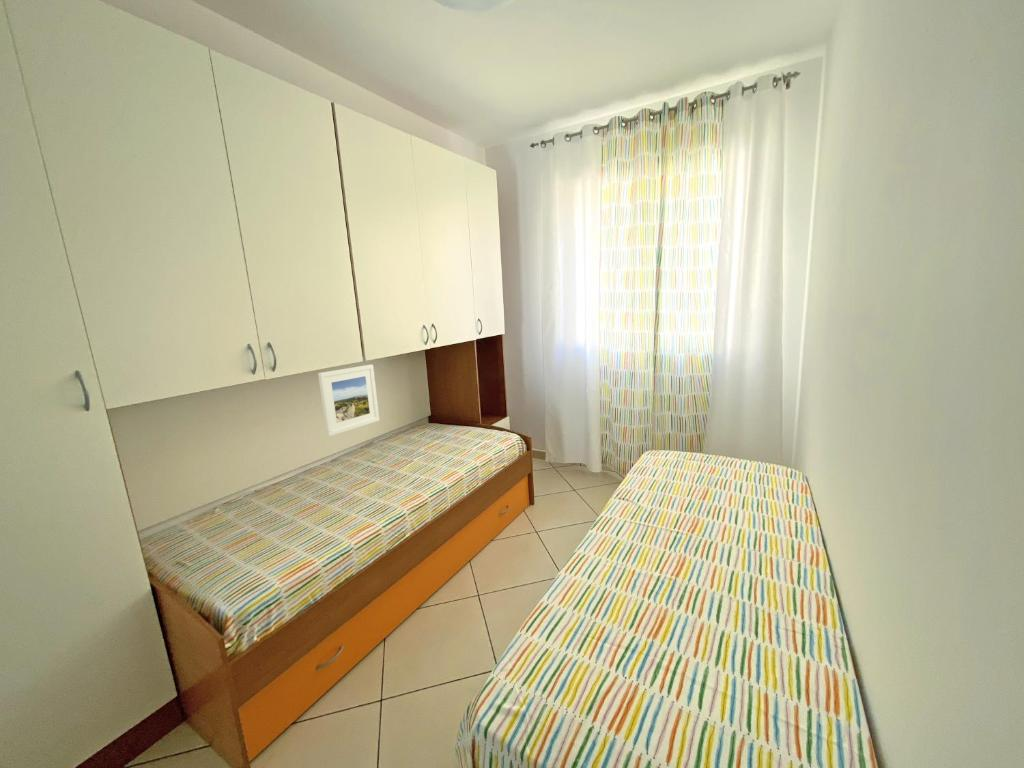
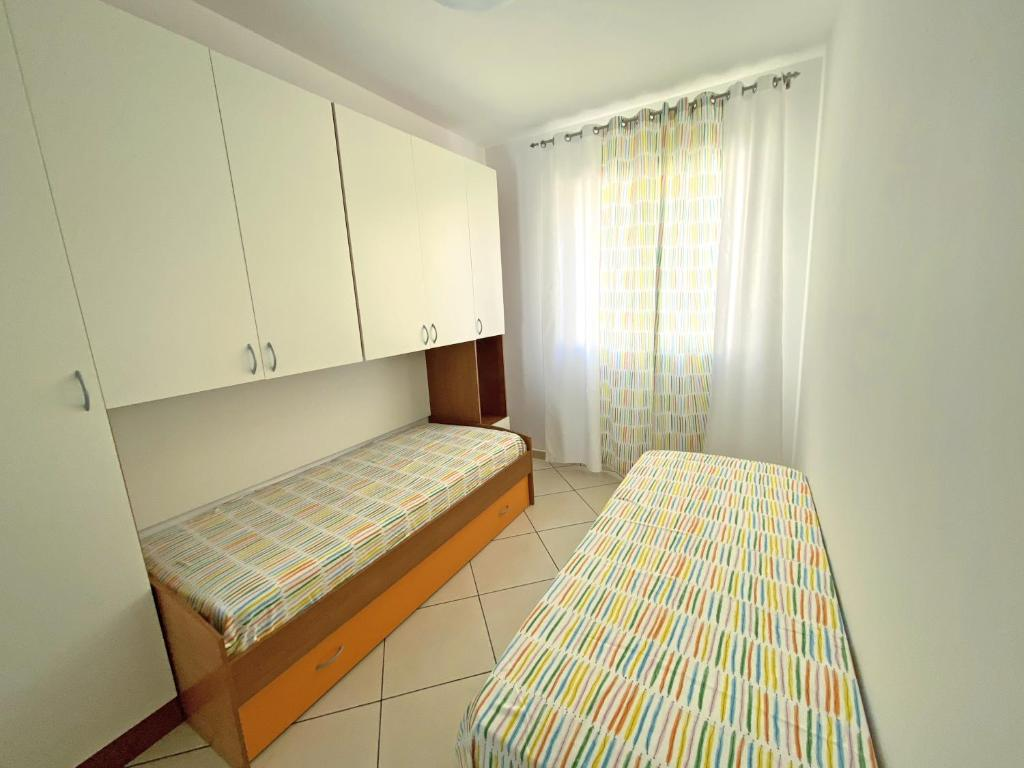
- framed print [317,364,380,437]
